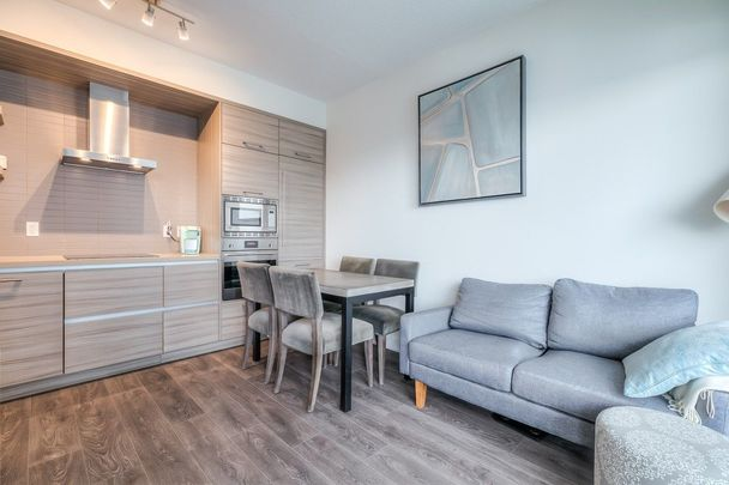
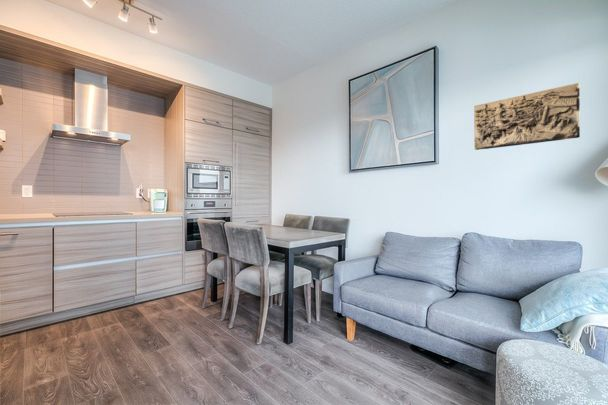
+ relief panel [473,82,581,151]
